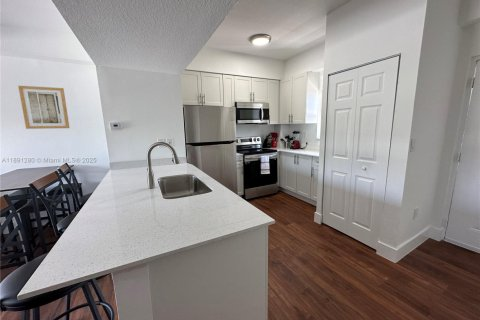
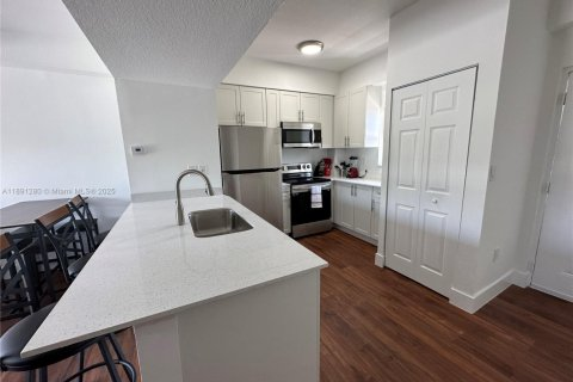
- wall art [17,85,70,130]
